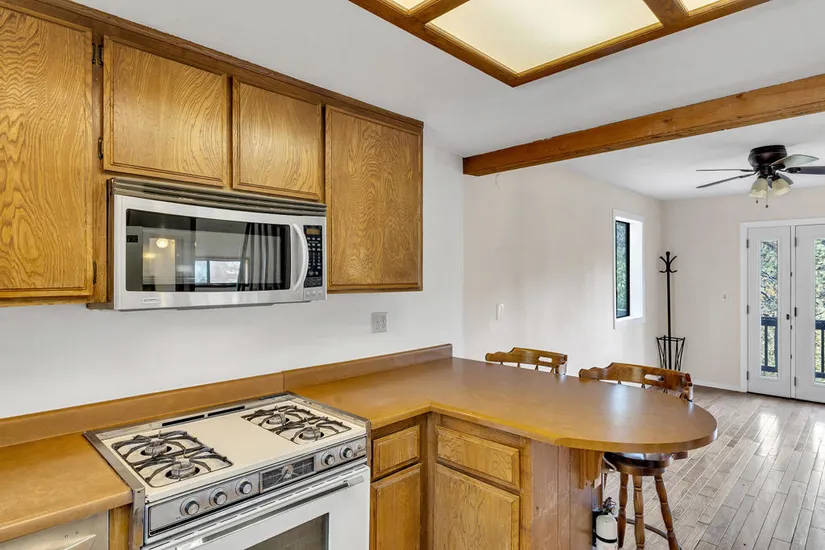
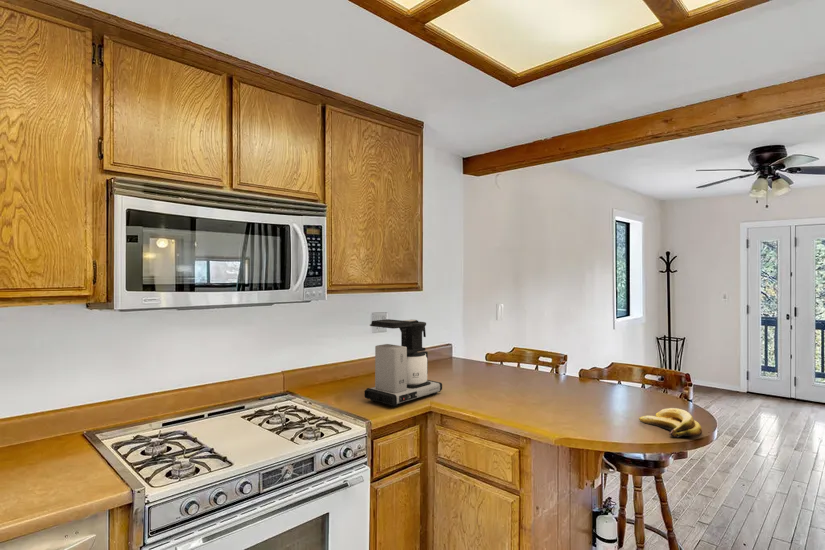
+ banana [638,407,703,438]
+ coffee maker [363,318,443,408]
